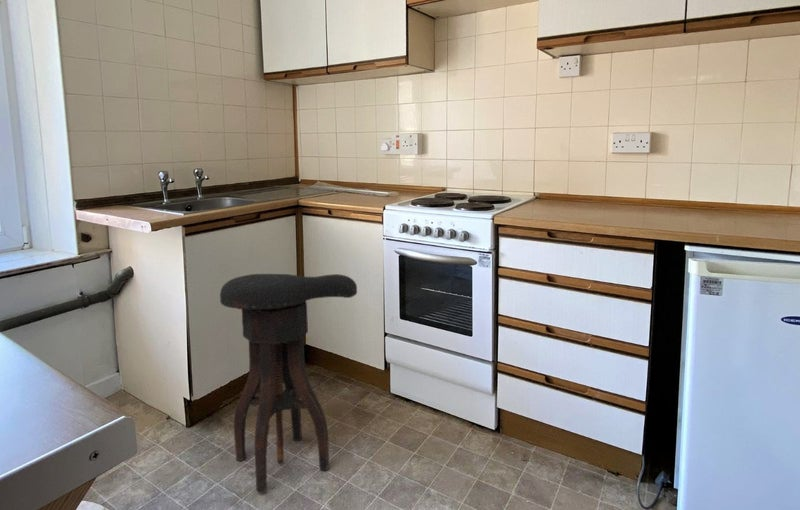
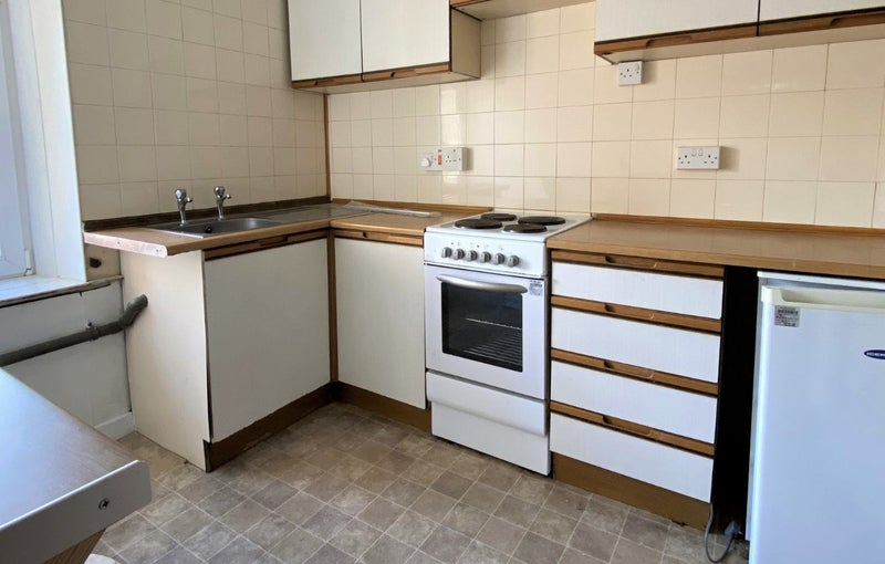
- stool [219,273,358,493]
